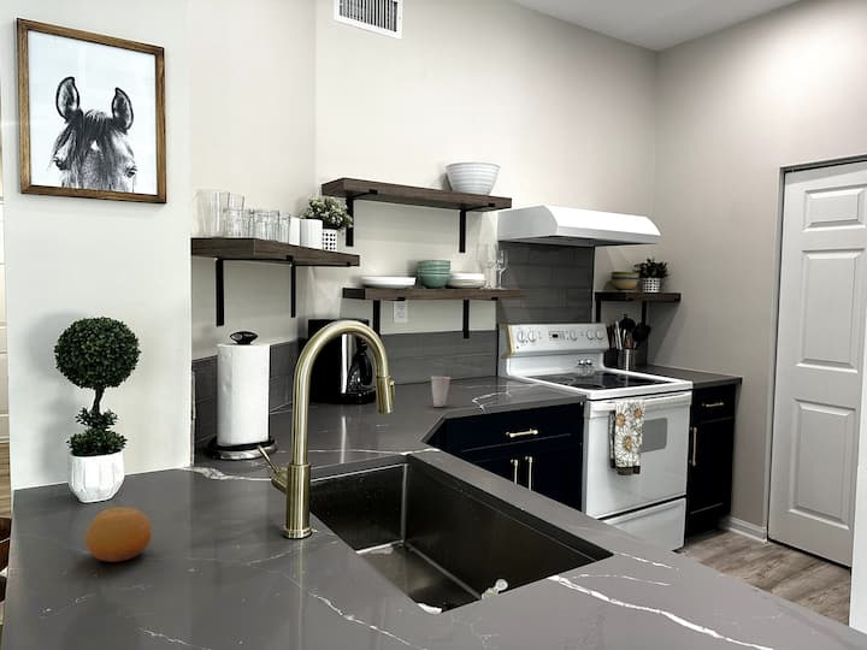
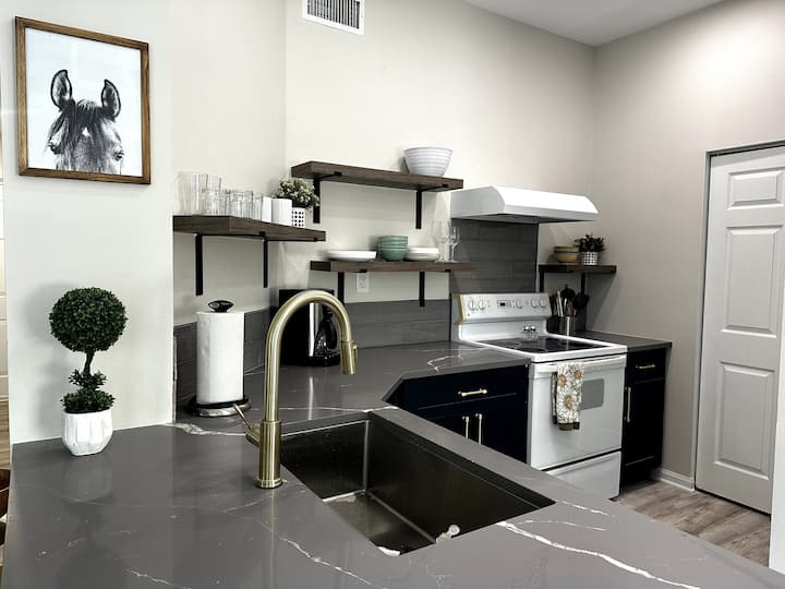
- cup [430,376,452,408]
- fruit [85,507,153,563]
